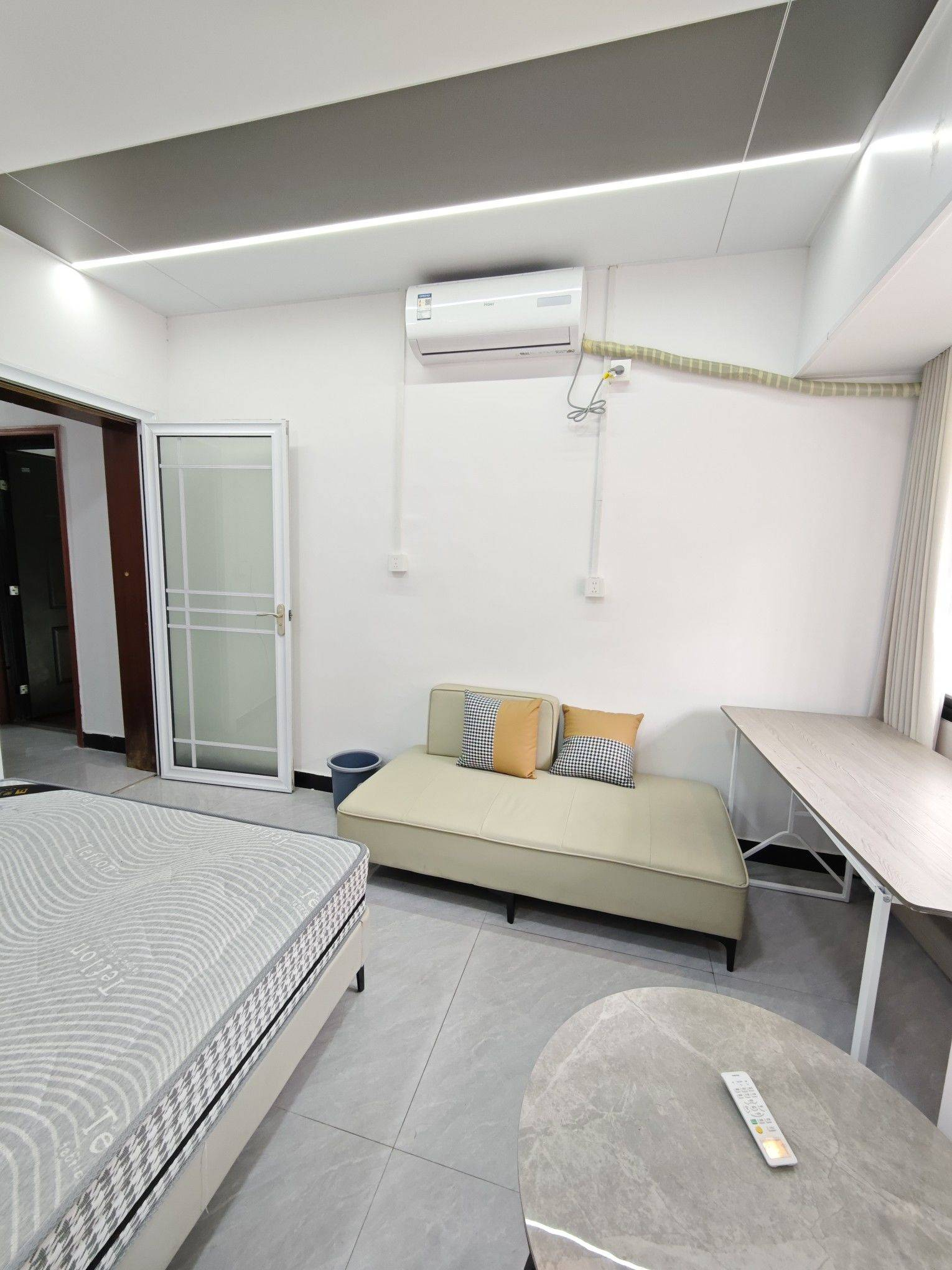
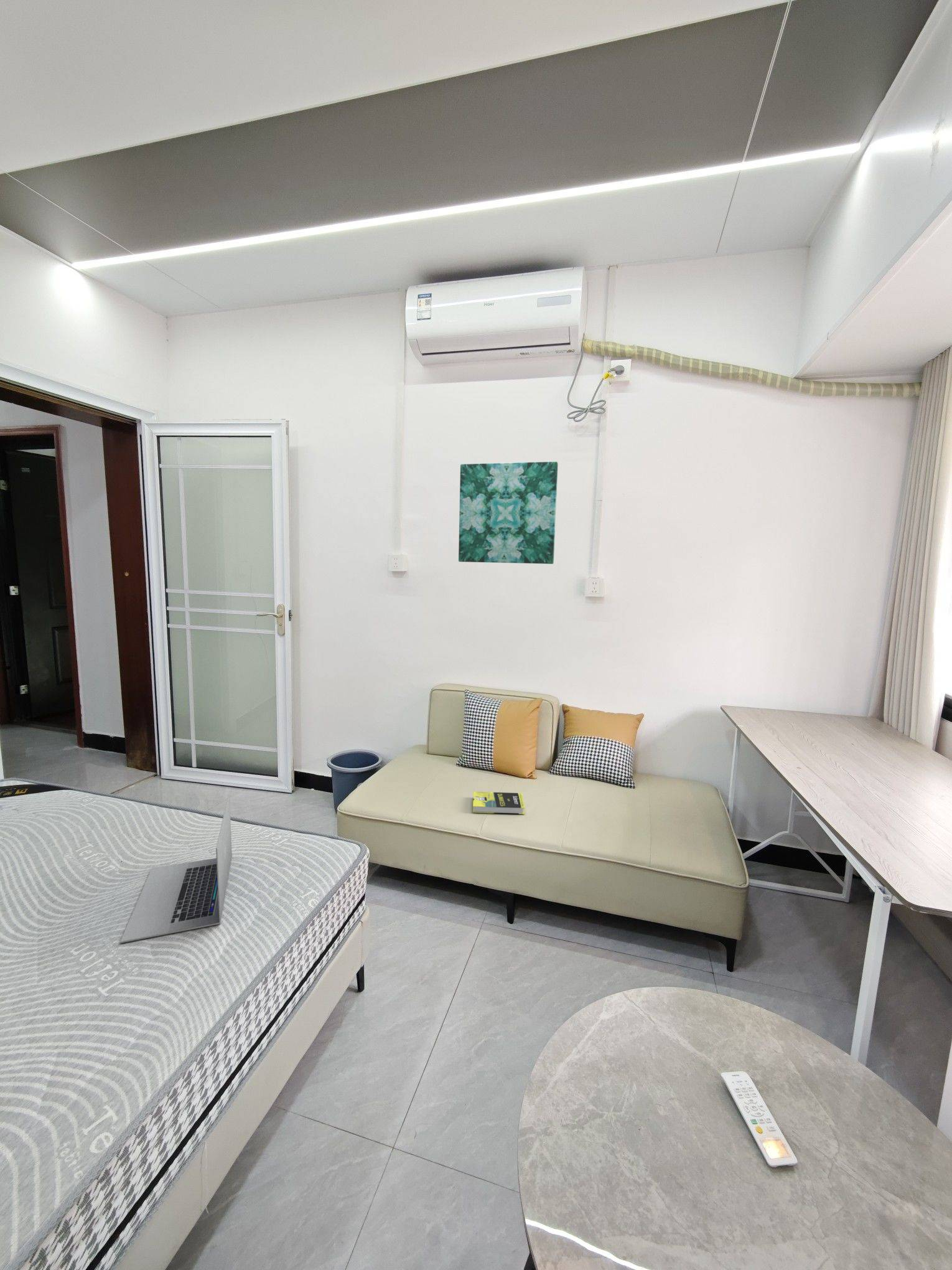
+ wall art [458,461,559,565]
+ laptop [119,794,233,944]
+ book [472,791,525,815]
